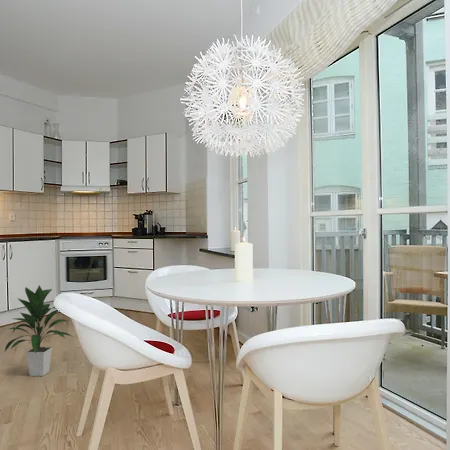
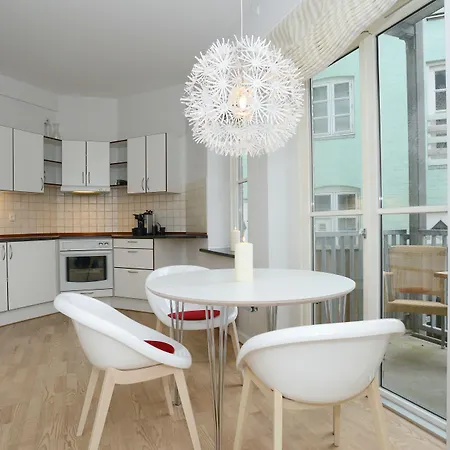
- indoor plant [4,284,74,377]
